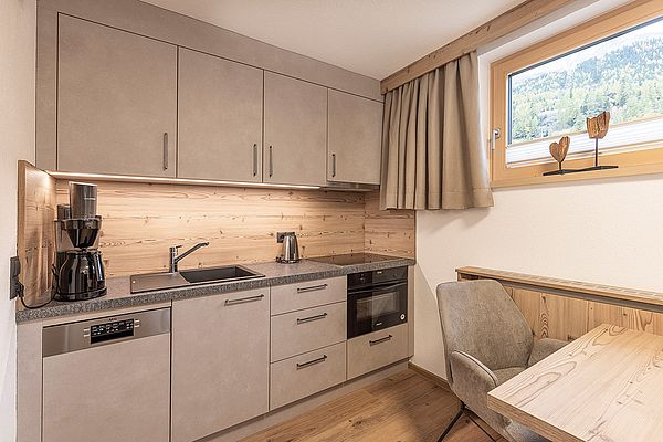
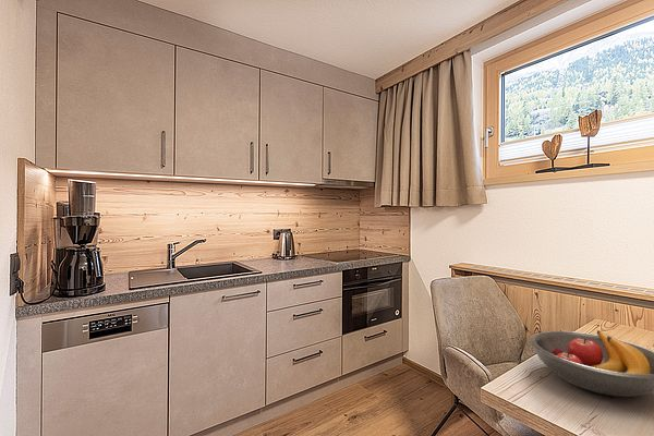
+ fruit bowl [529,329,654,398]
